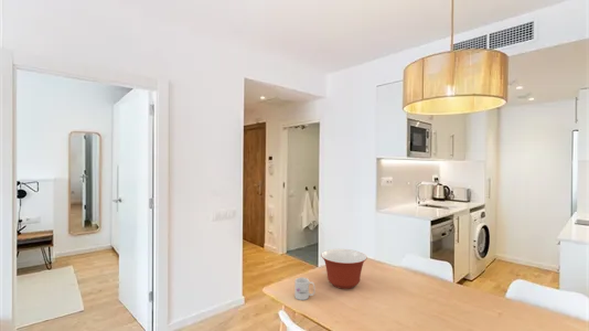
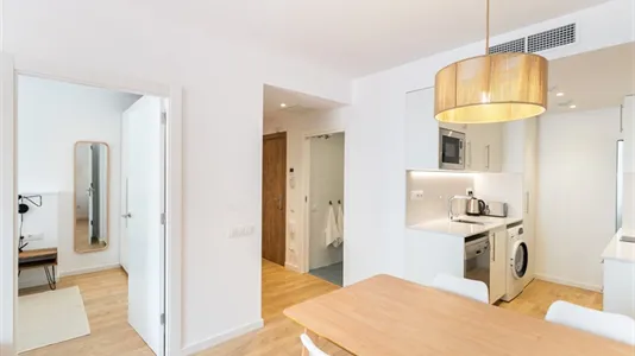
- mug [293,277,317,301]
- mixing bowl [320,248,368,290]
